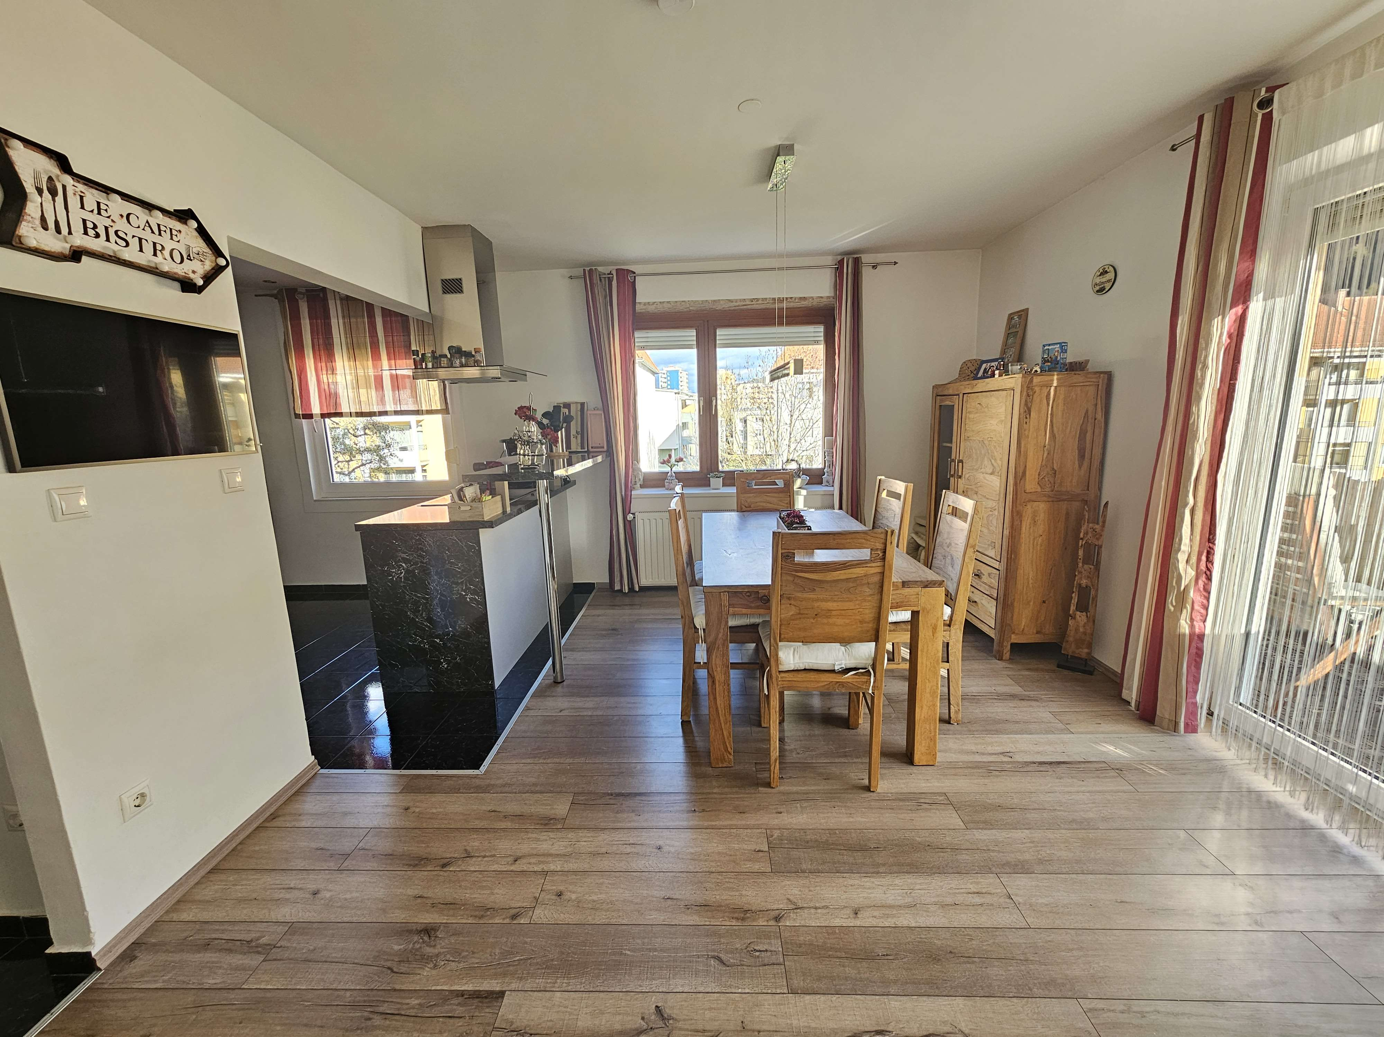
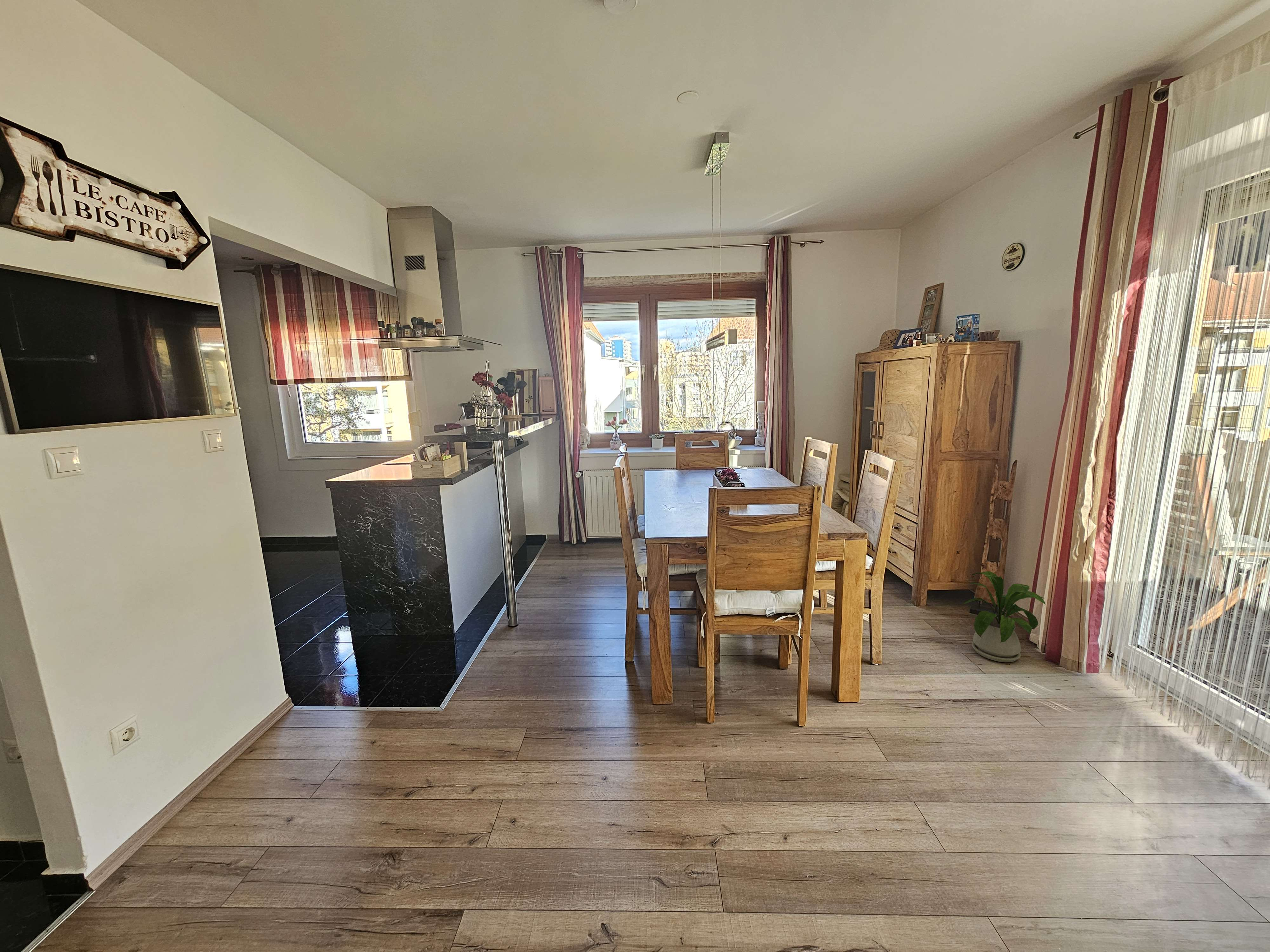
+ house plant [961,571,1046,663]
